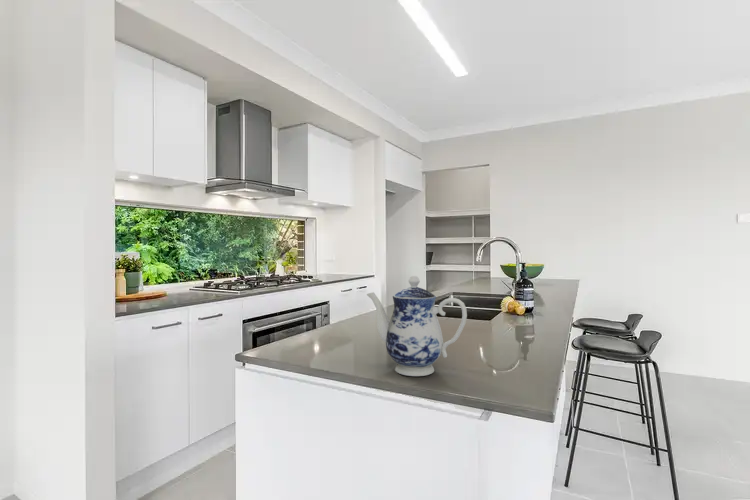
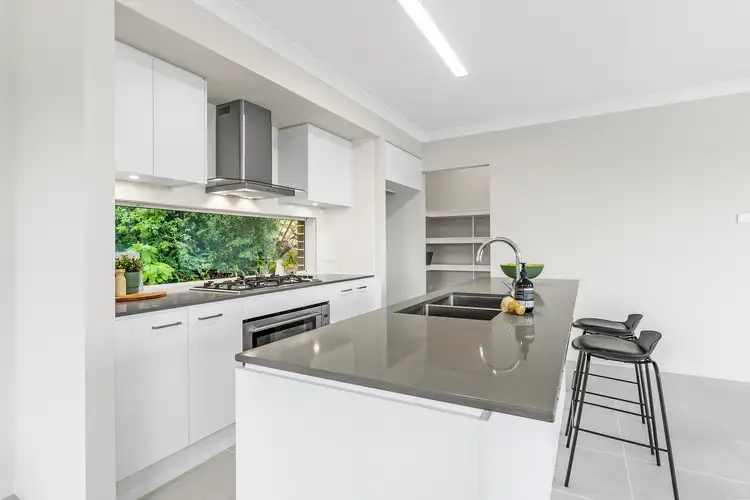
- teapot [366,275,468,377]
